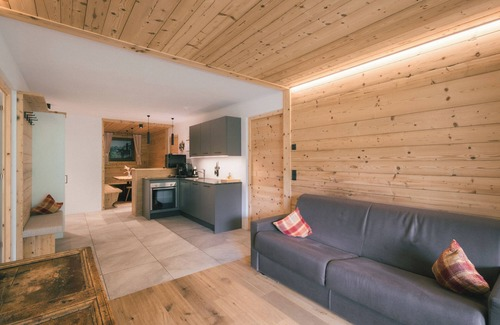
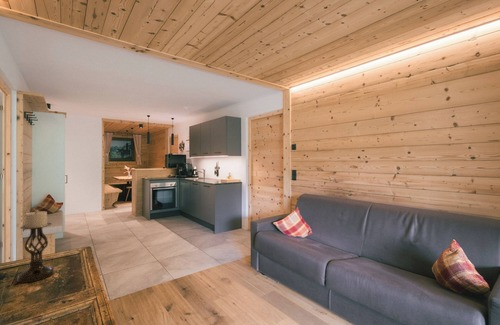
+ candle holder [16,209,56,284]
